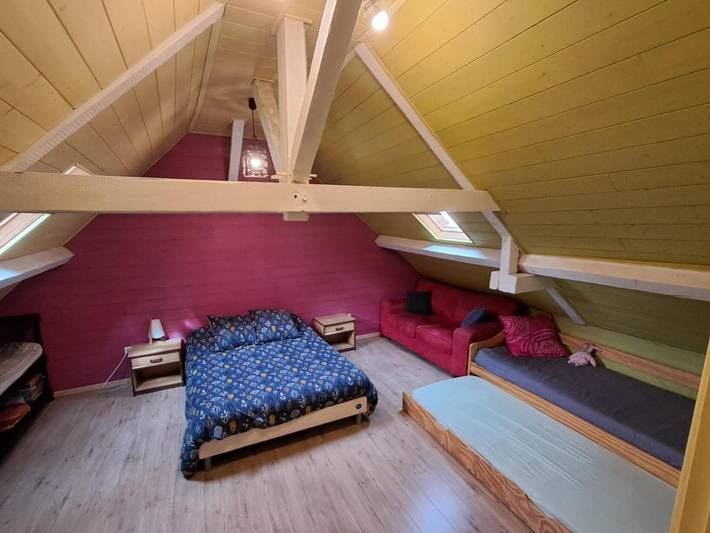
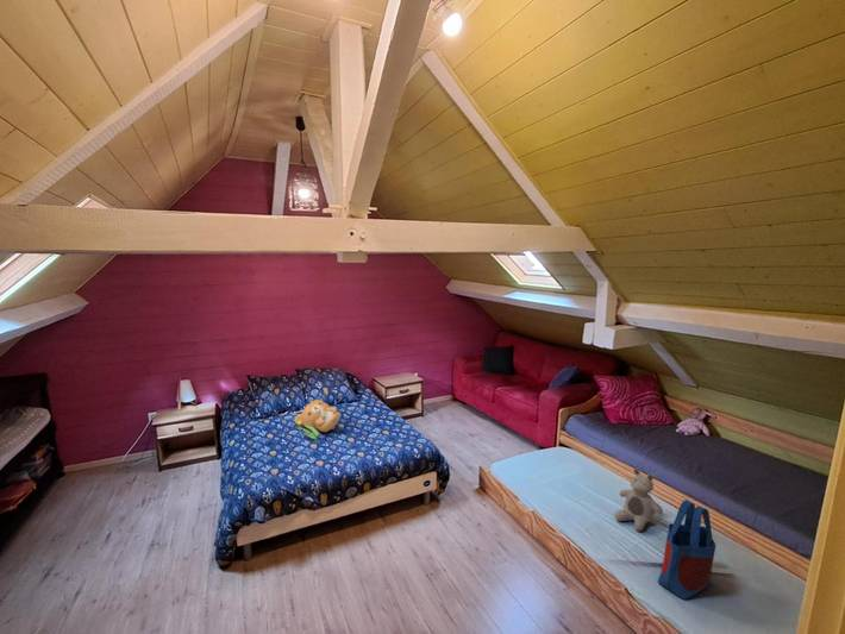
+ teddy bear [614,467,664,533]
+ tote bag [657,498,716,601]
+ teddy bear [293,398,342,441]
